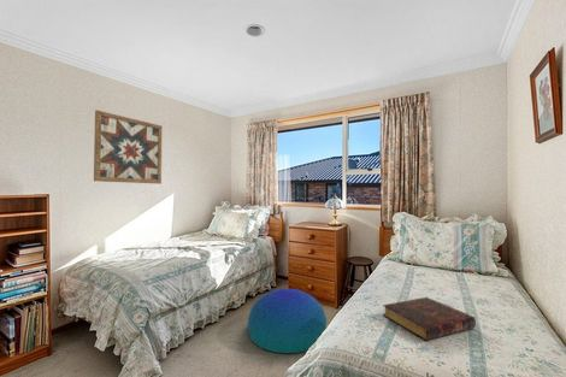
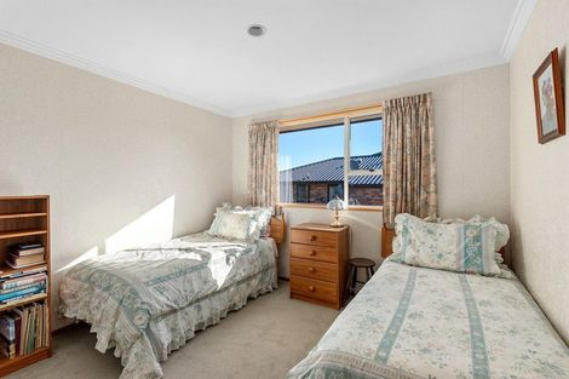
- wall art [93,110,163,184]
- book [382,296,477,342]
- pouf [247,288,328,354]
